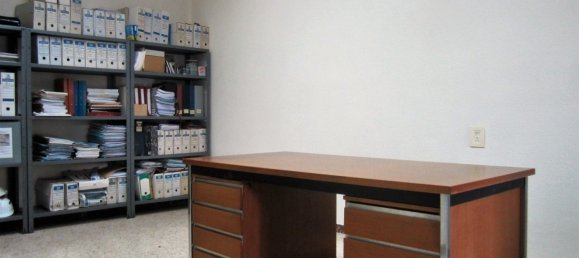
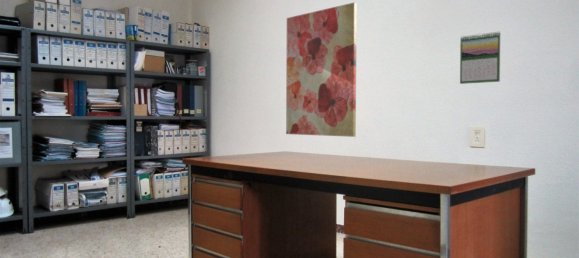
+ calendar [459,31,502,85]
+ wall art [285,2,358,138]
